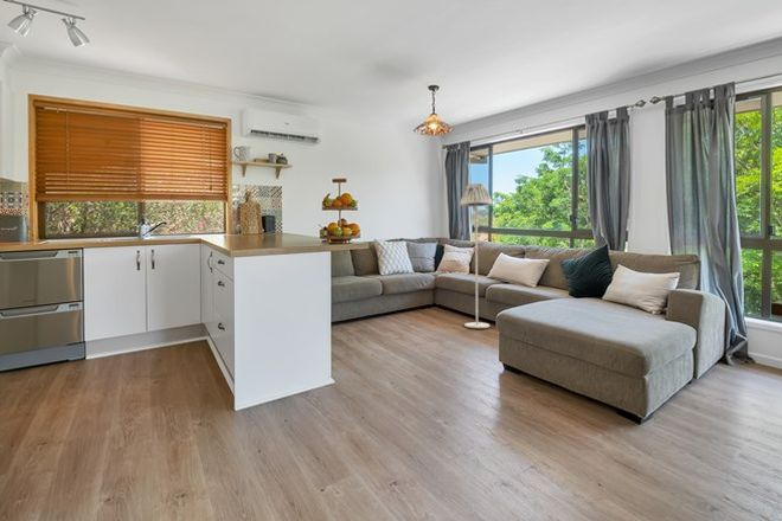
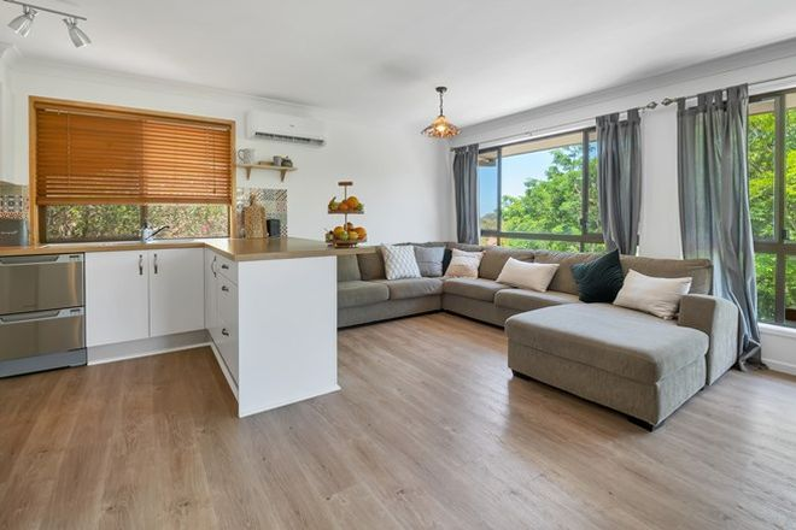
- floor lamp [459,182,493,329]
